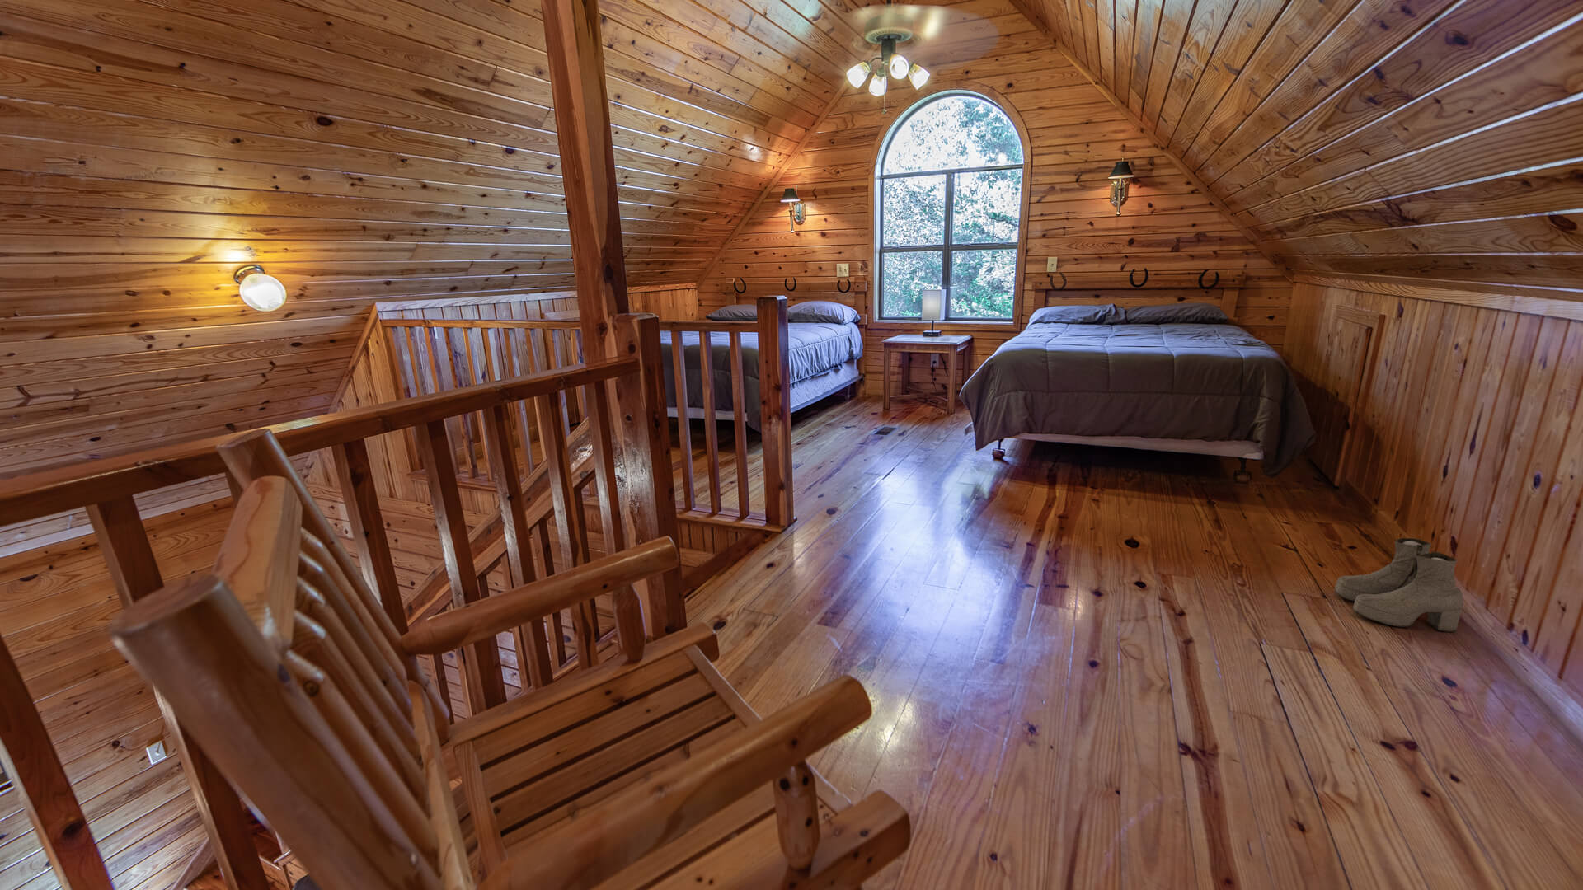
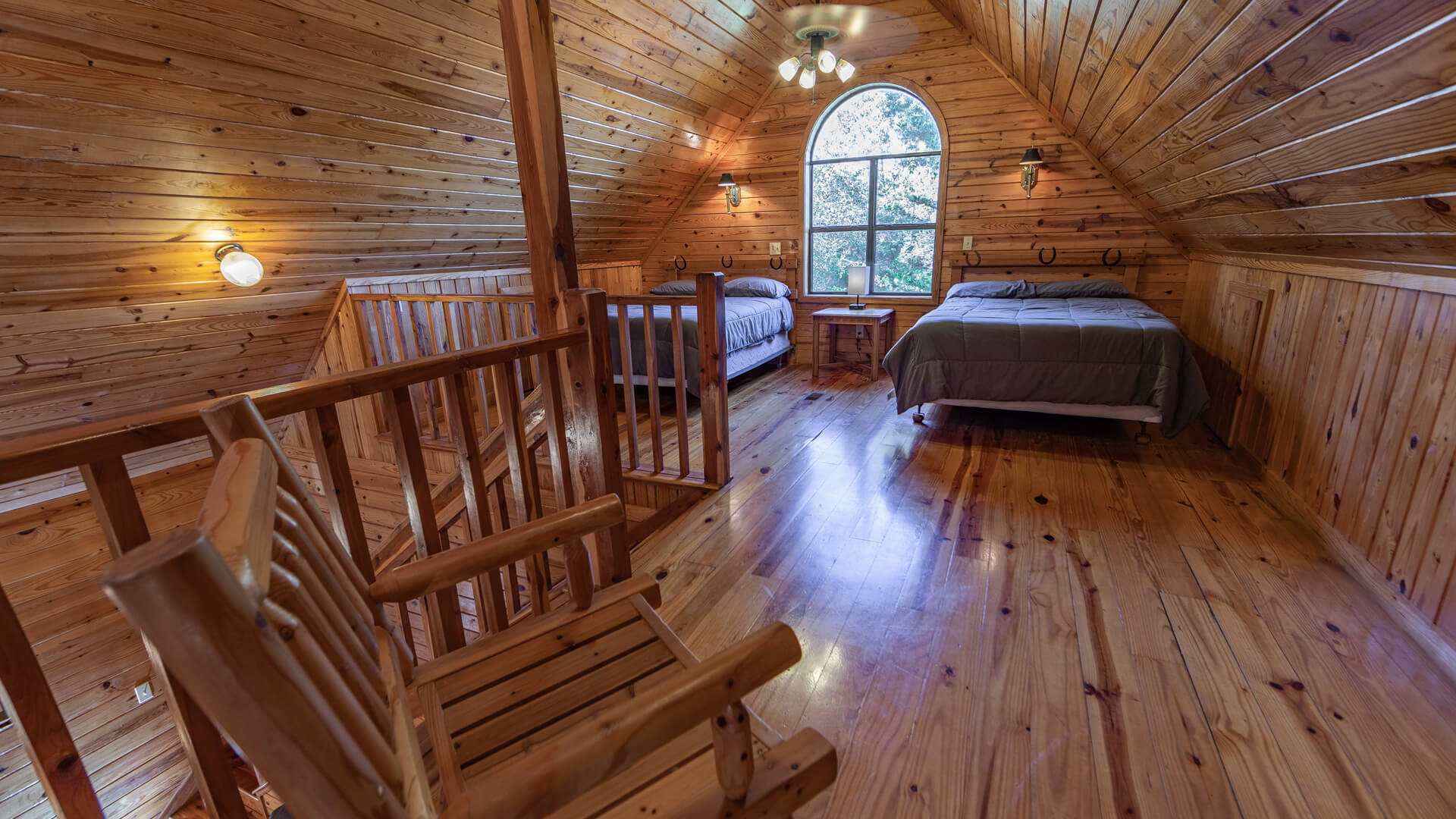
- boots [1334,537,1464,632]
